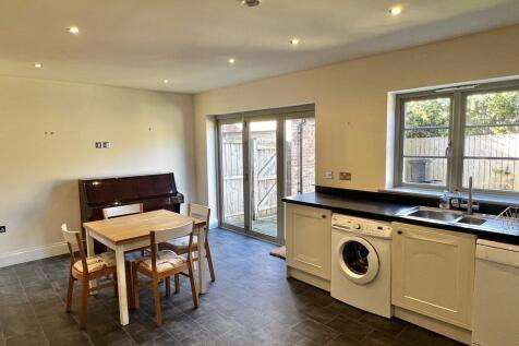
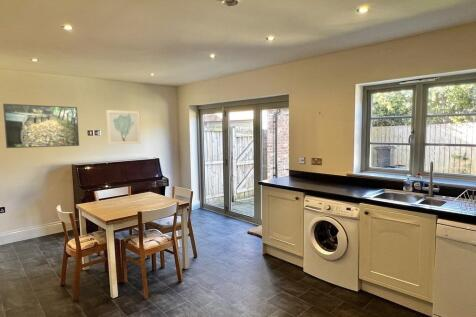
+ wall art [105,109,141,145]
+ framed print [2,103,80,149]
